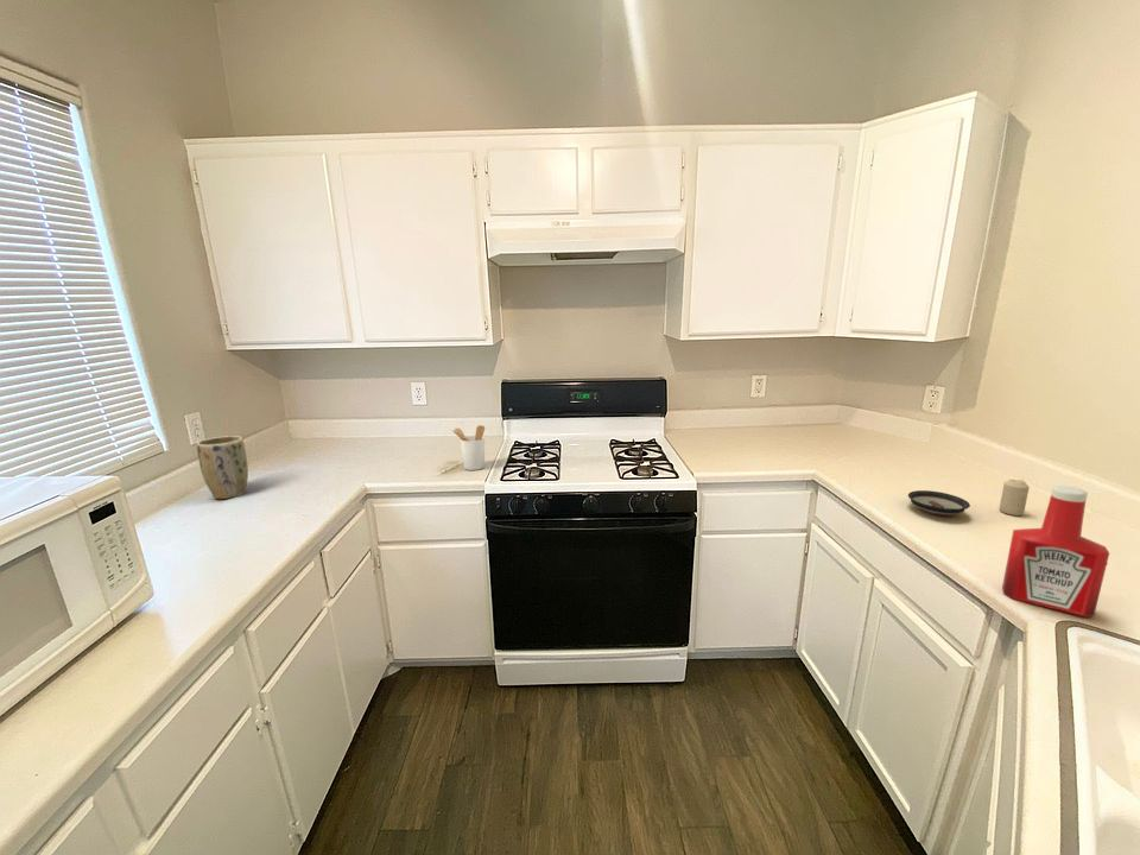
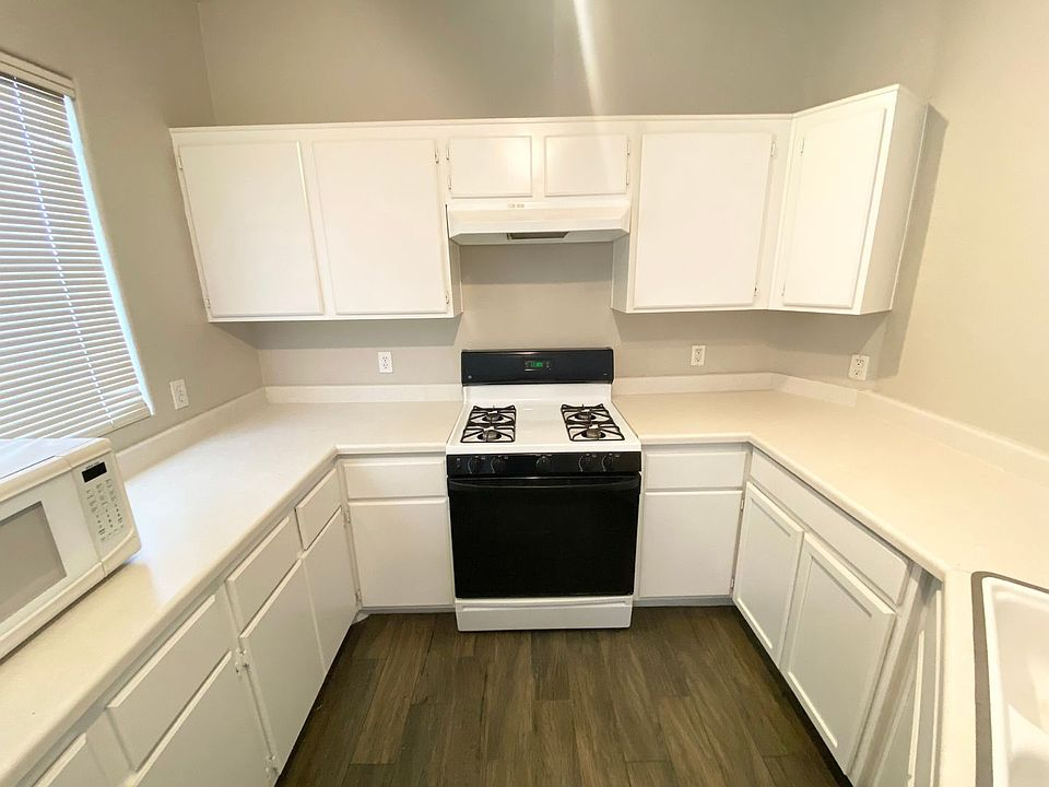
- candle [999,479,1031,517]
- plant pot [196,435,249,500]
- saucer [907,489,971,517]
- utensil holder [449,424,486,471]
- soap bottle [1001,484,1110,619]
